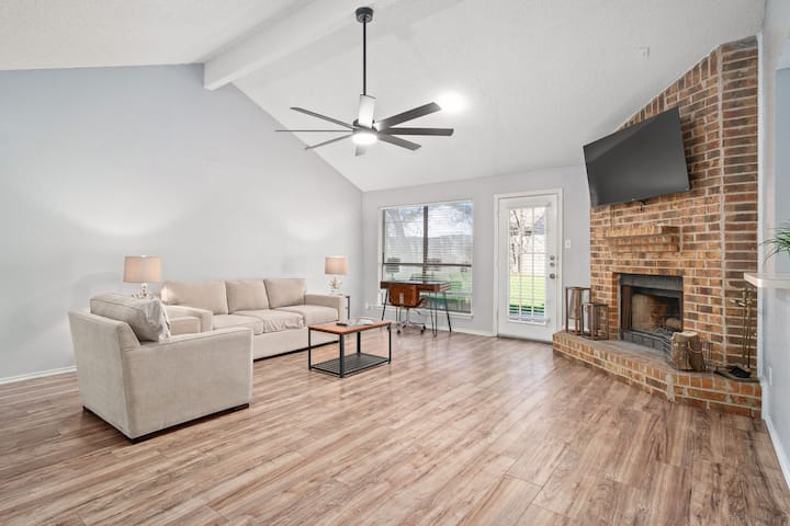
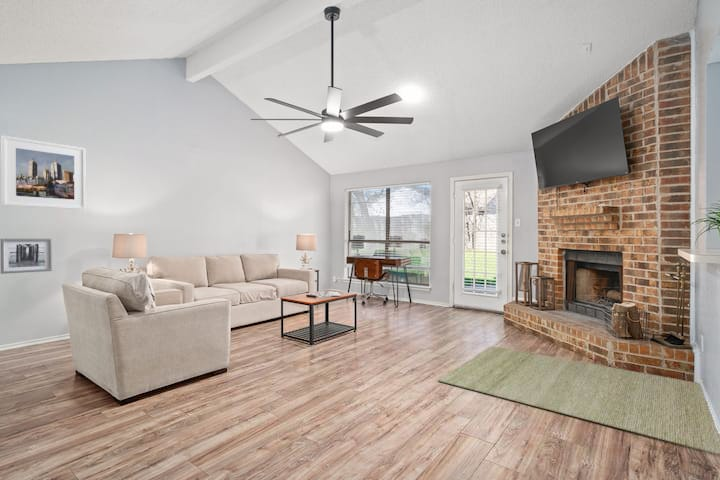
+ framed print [1,135,87,210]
+ wall art [0,238,53,275]
+ rug [437,345,720,456]
